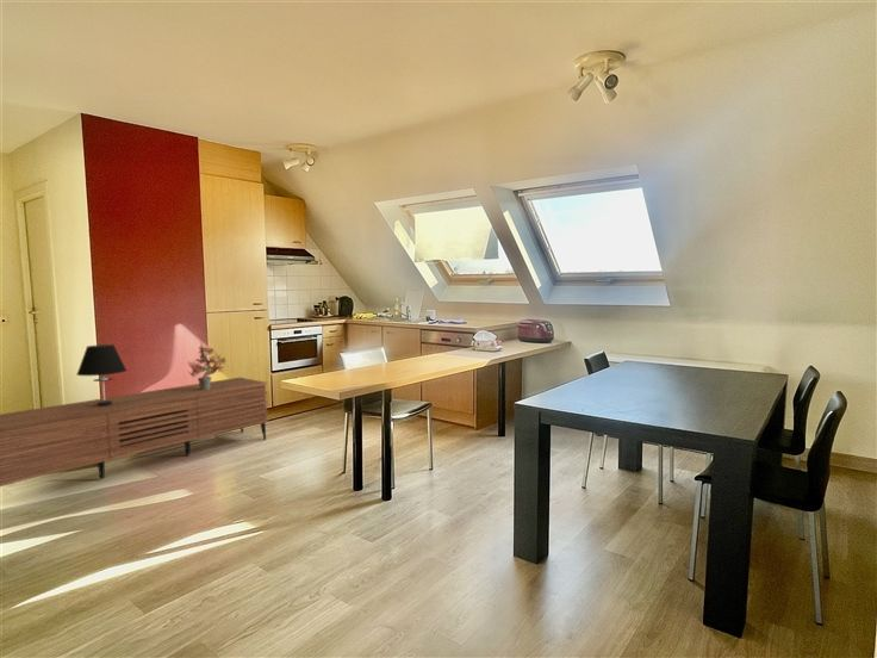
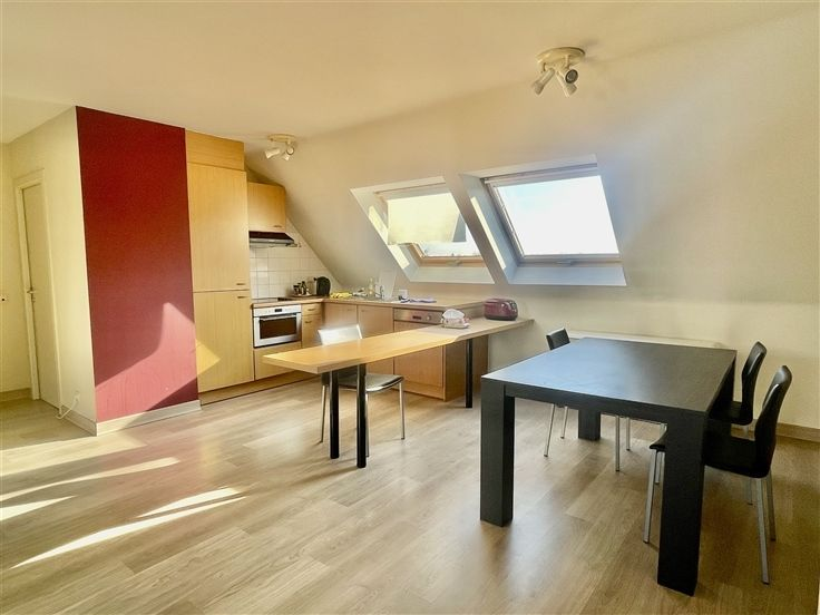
- table lamp [75,343,129,406]
- potted plant [187,339,228,390]
- sideboard [0,377,269,488]
